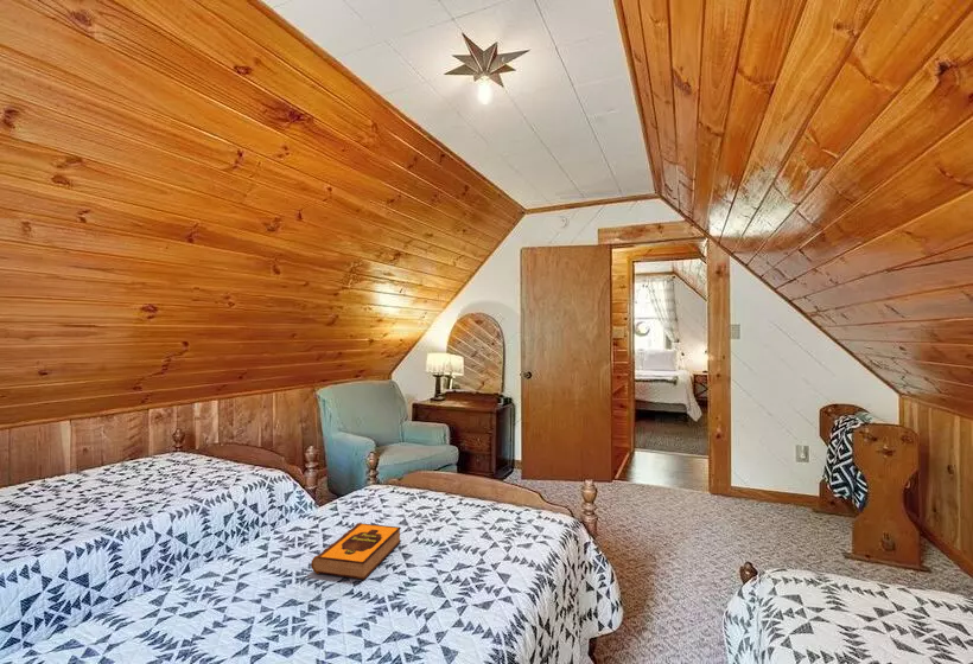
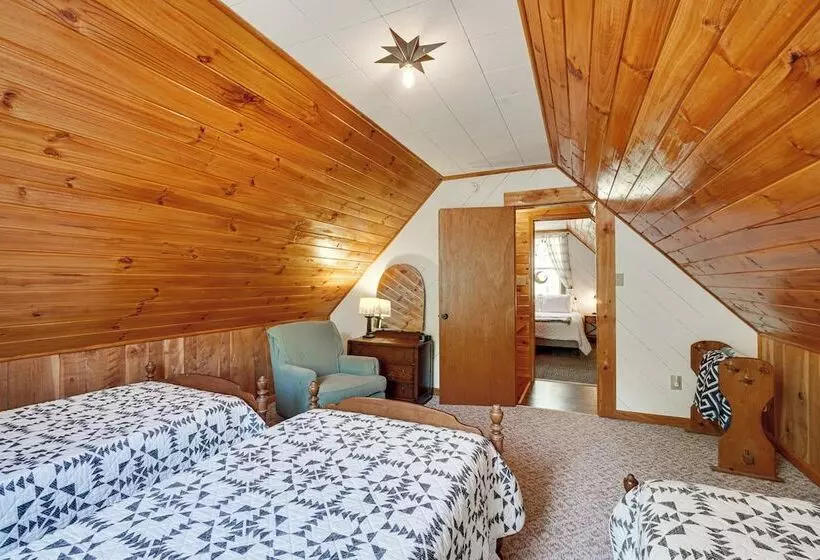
- hardback book [310,522,402,580]
